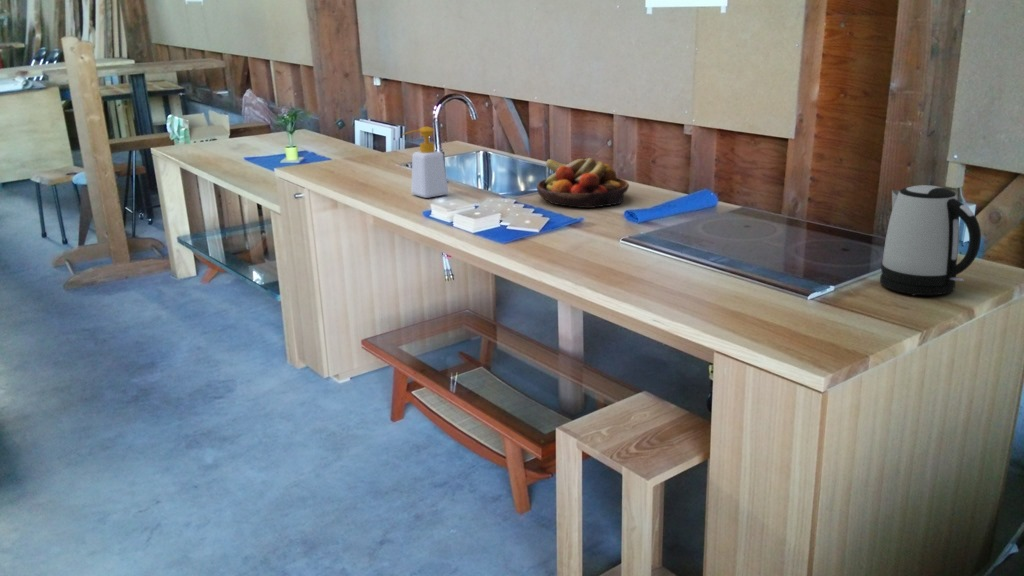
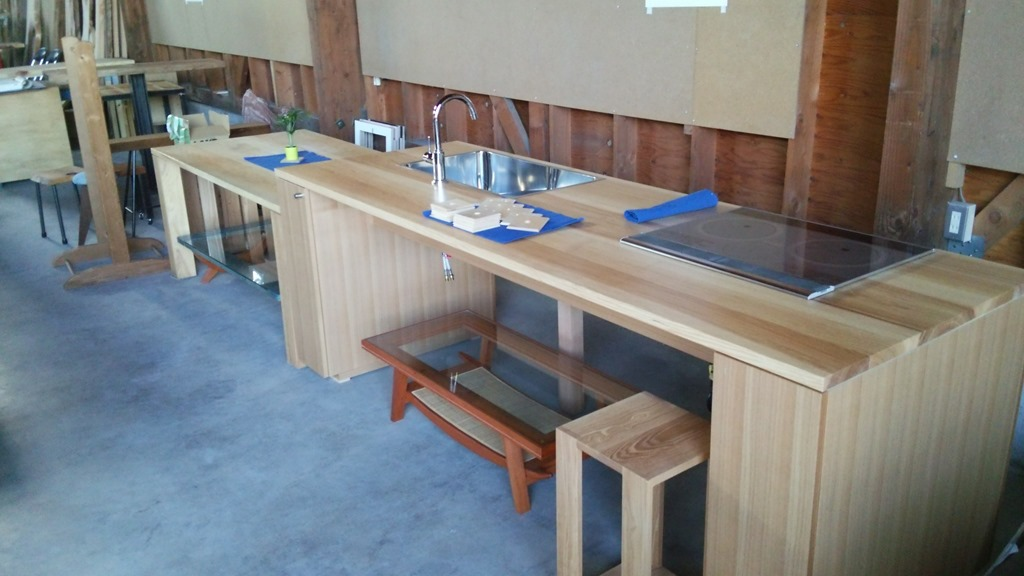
- kettle [879,184,982,296]
- soap bottle [401,126,449,199]
- fruit bowl [536,157,630,209]
